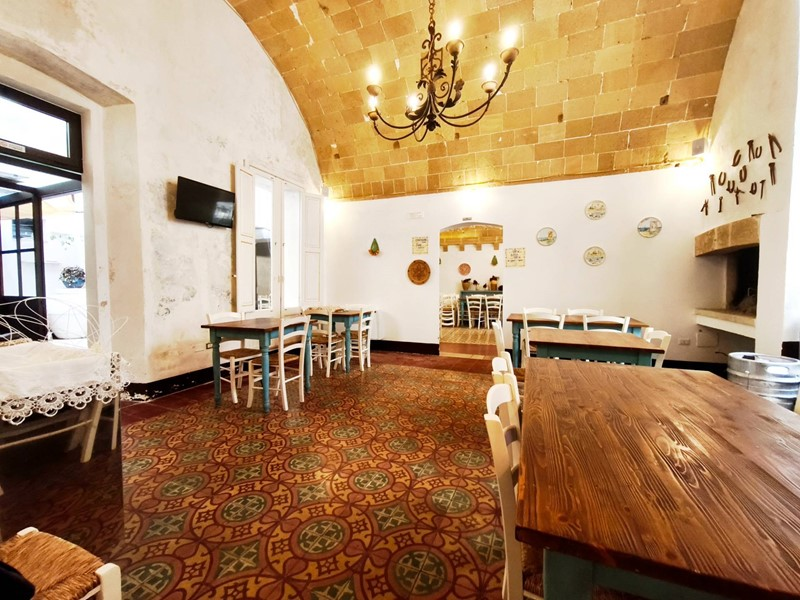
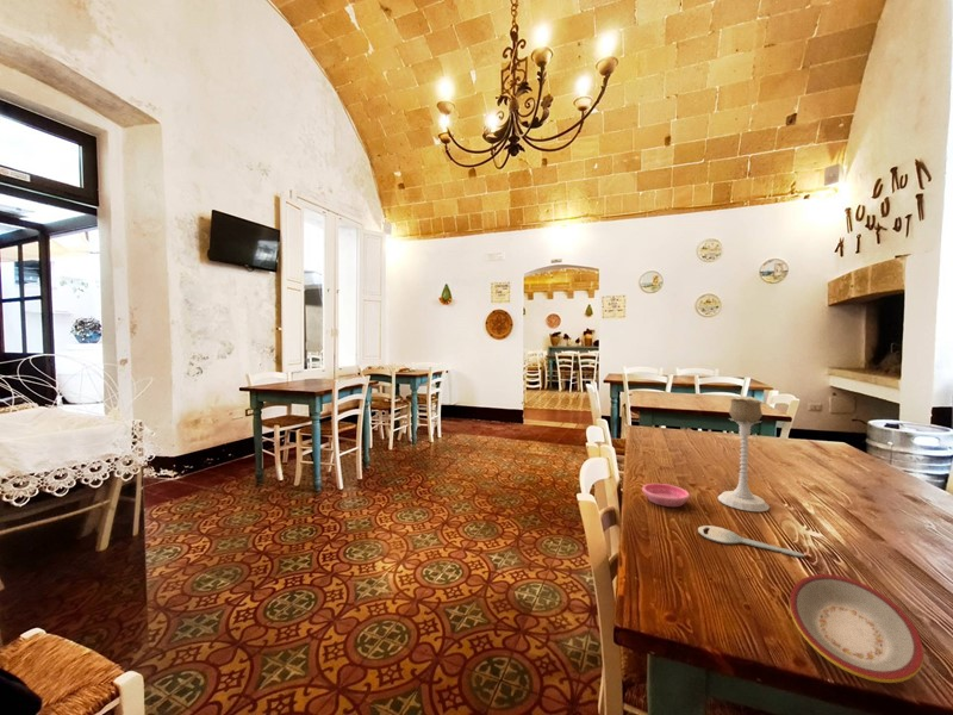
+ candle holder [717,398,771,512]
+ saucer [641,483,691,508]
+ key [697,524,805,559]
+ plate [789,573,924,684]
